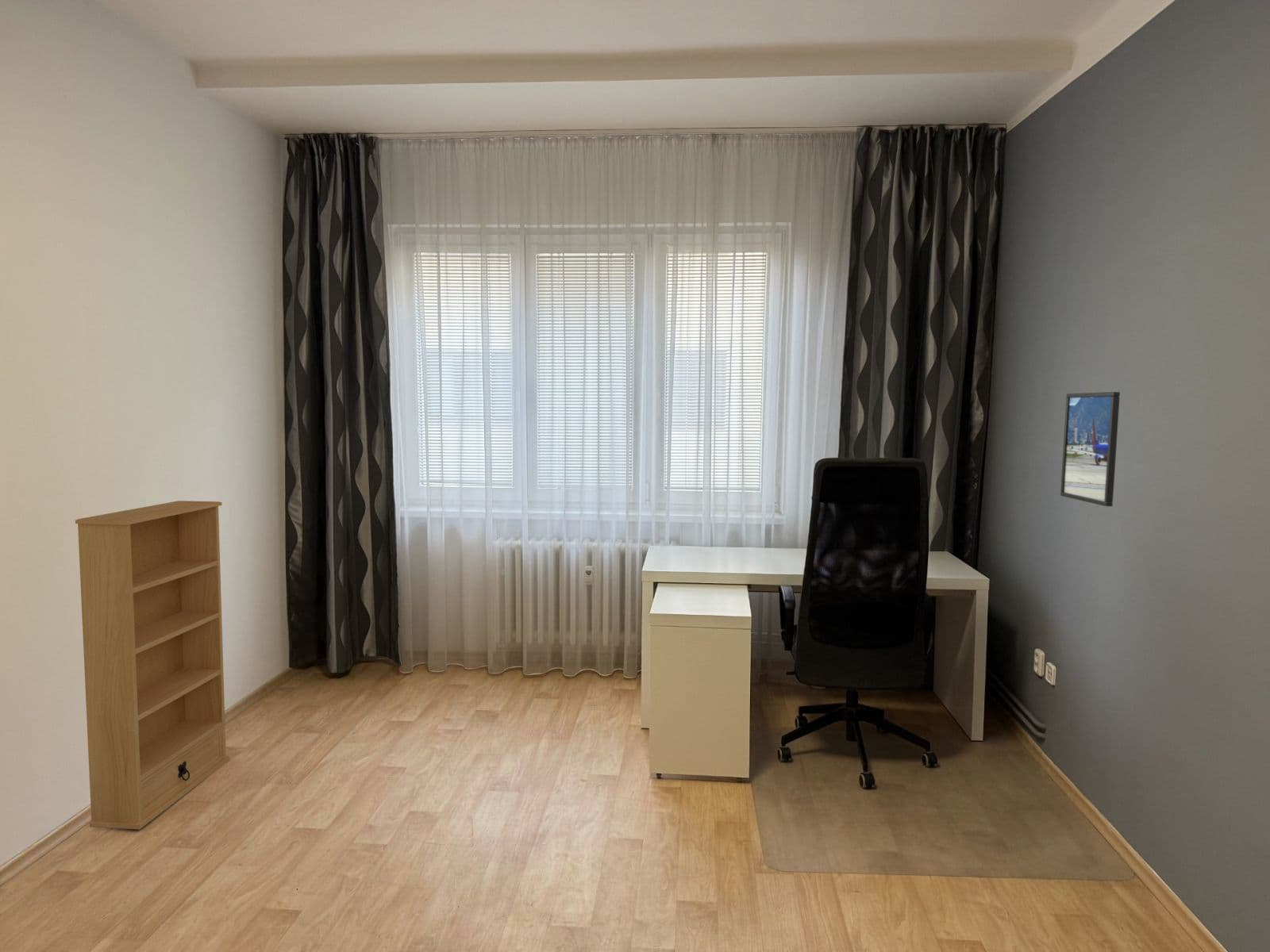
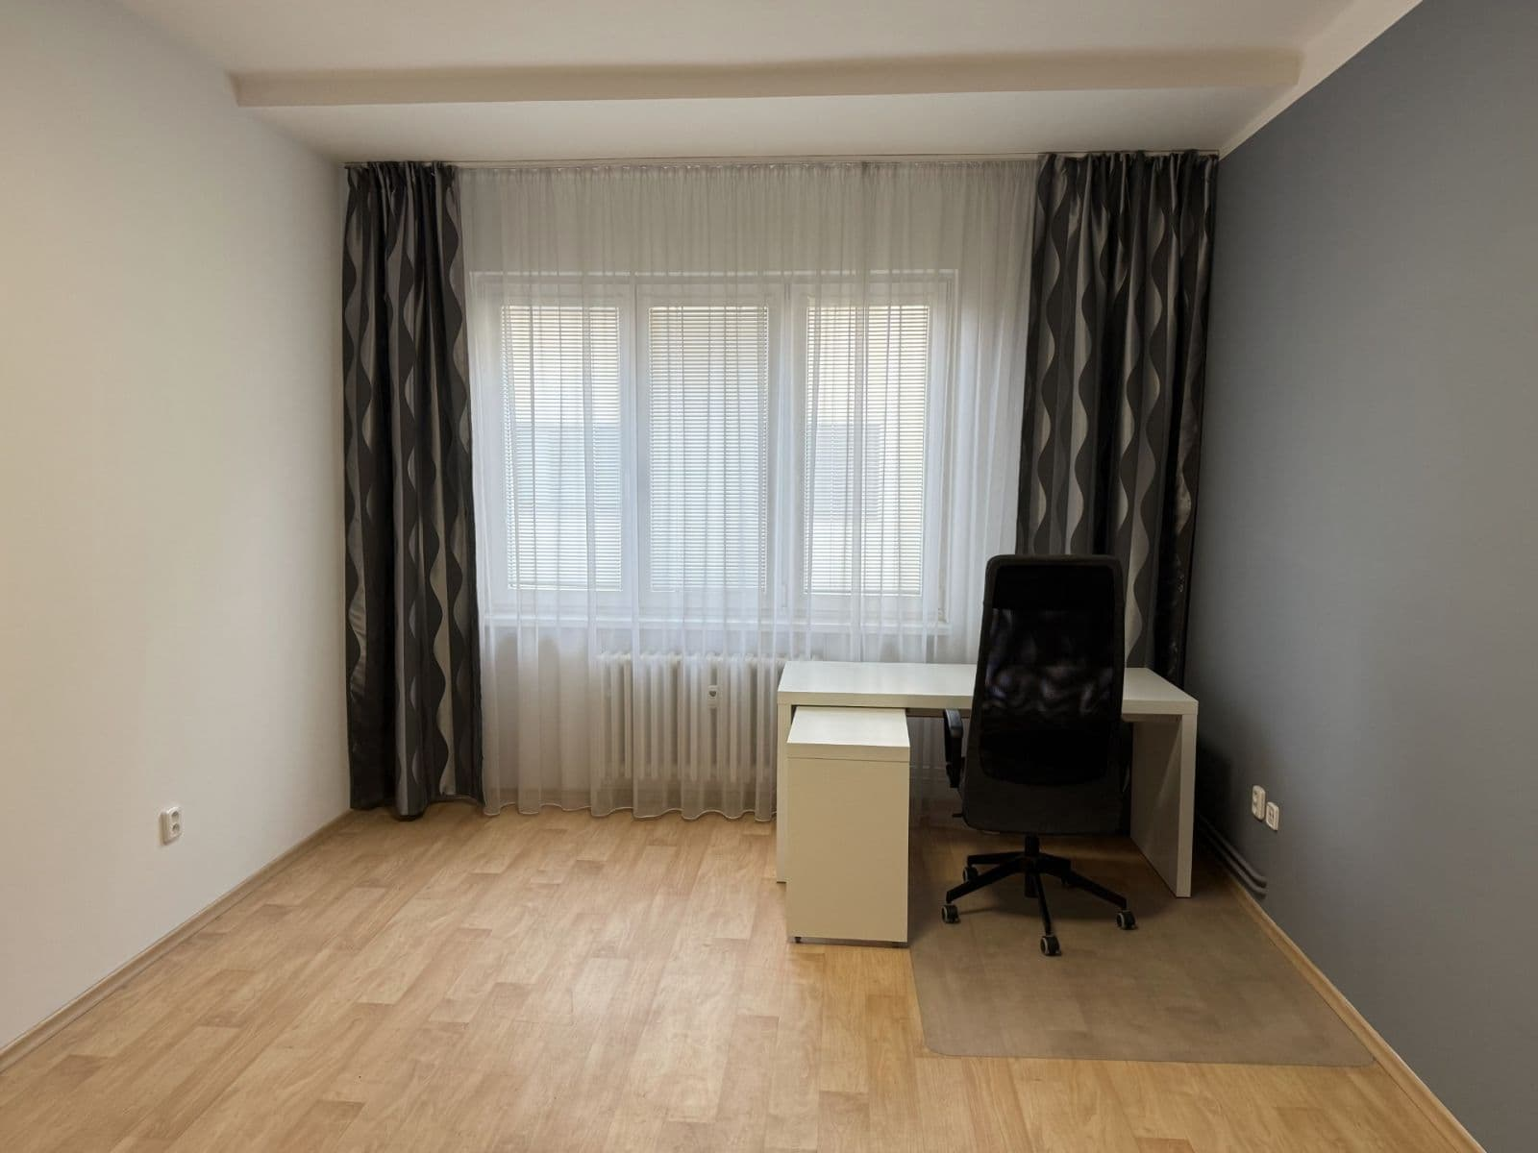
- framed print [1060,391,1121,508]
- shelf [75,500,230,831]
